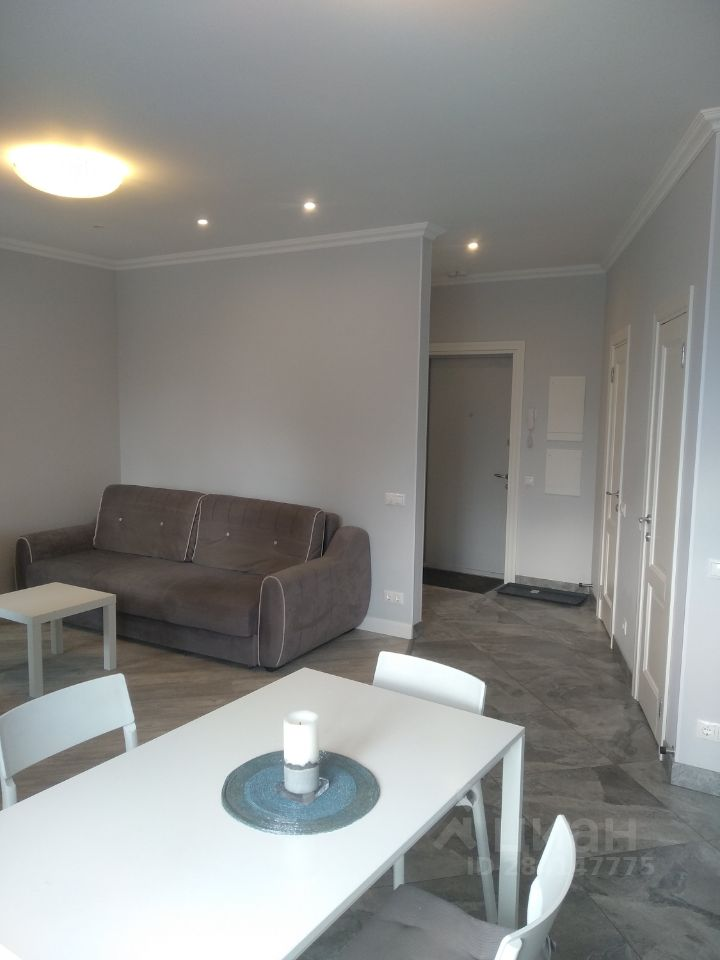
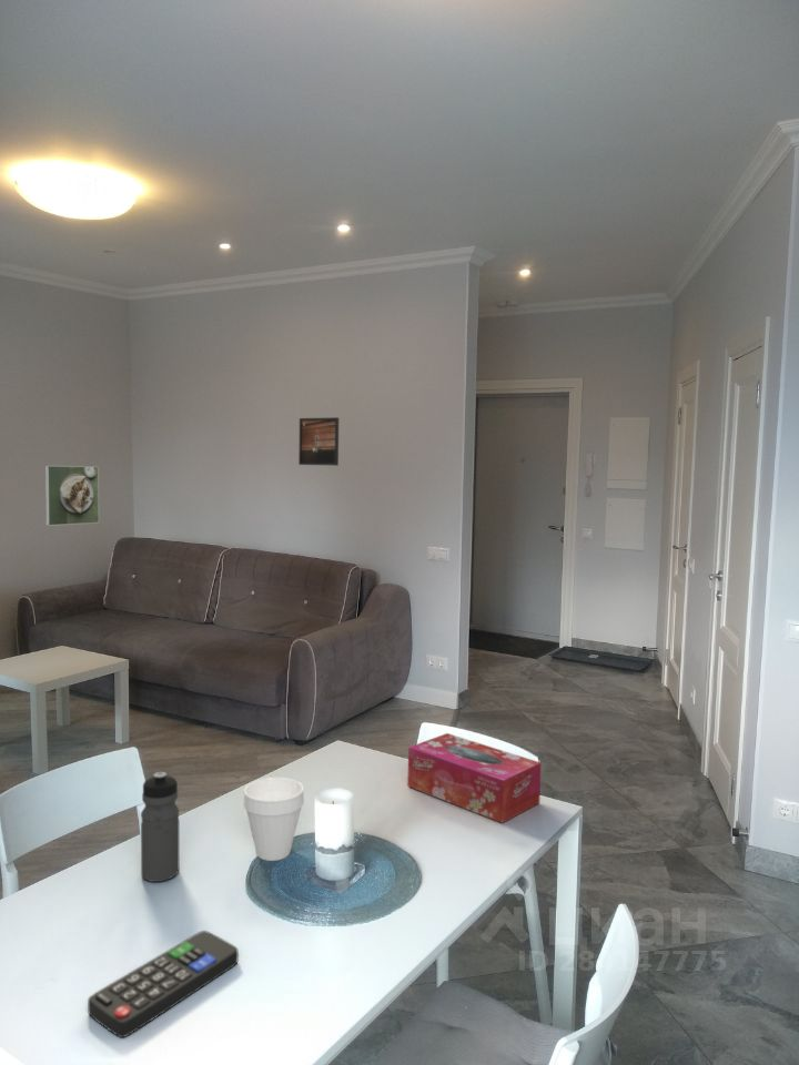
+ cup [243,777,305,862]
+ tissue box [406,732,543,824]
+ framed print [44,465,100,527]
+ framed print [297,416,340,467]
+ water bottle [140,771,180,883]
+ remote control [87,930,240,1038]
